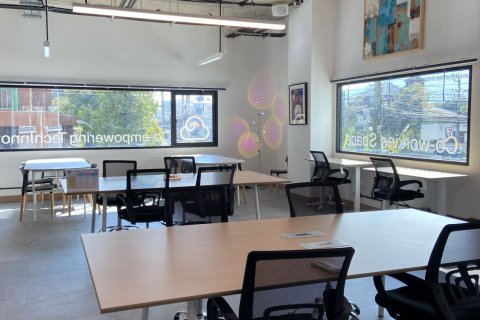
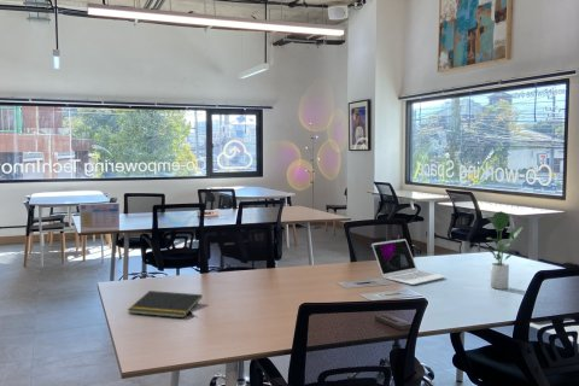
+ notepad [127,290,204,318]
+ potted plant [484,210,524,291]
+ laptop [370,238,448,286]
